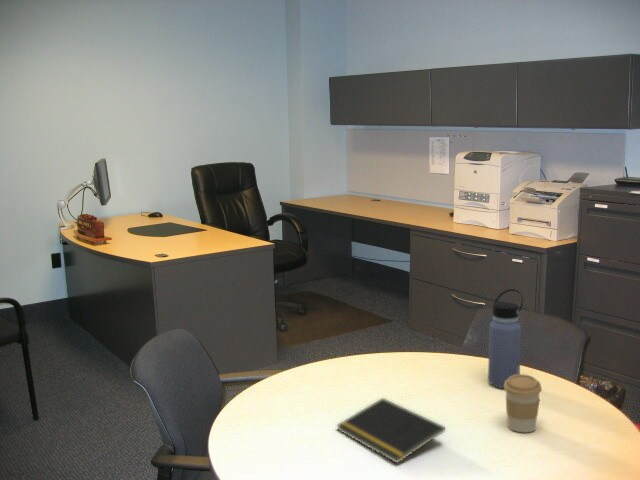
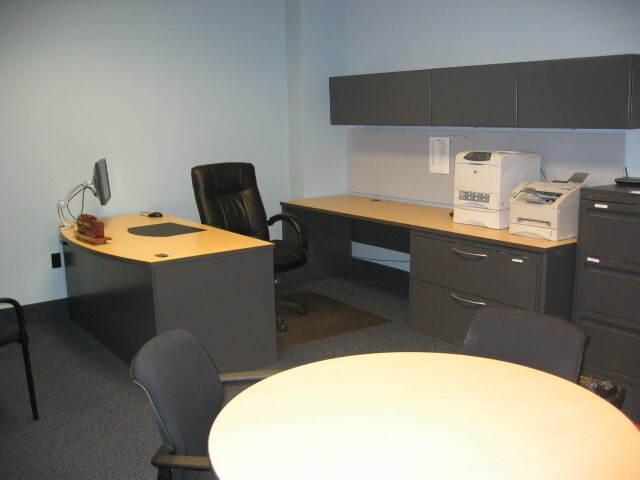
- notepad [335,397,446,464]
- coffee cup [503,373,543,433]
- water bottle [487,288,524,389]
